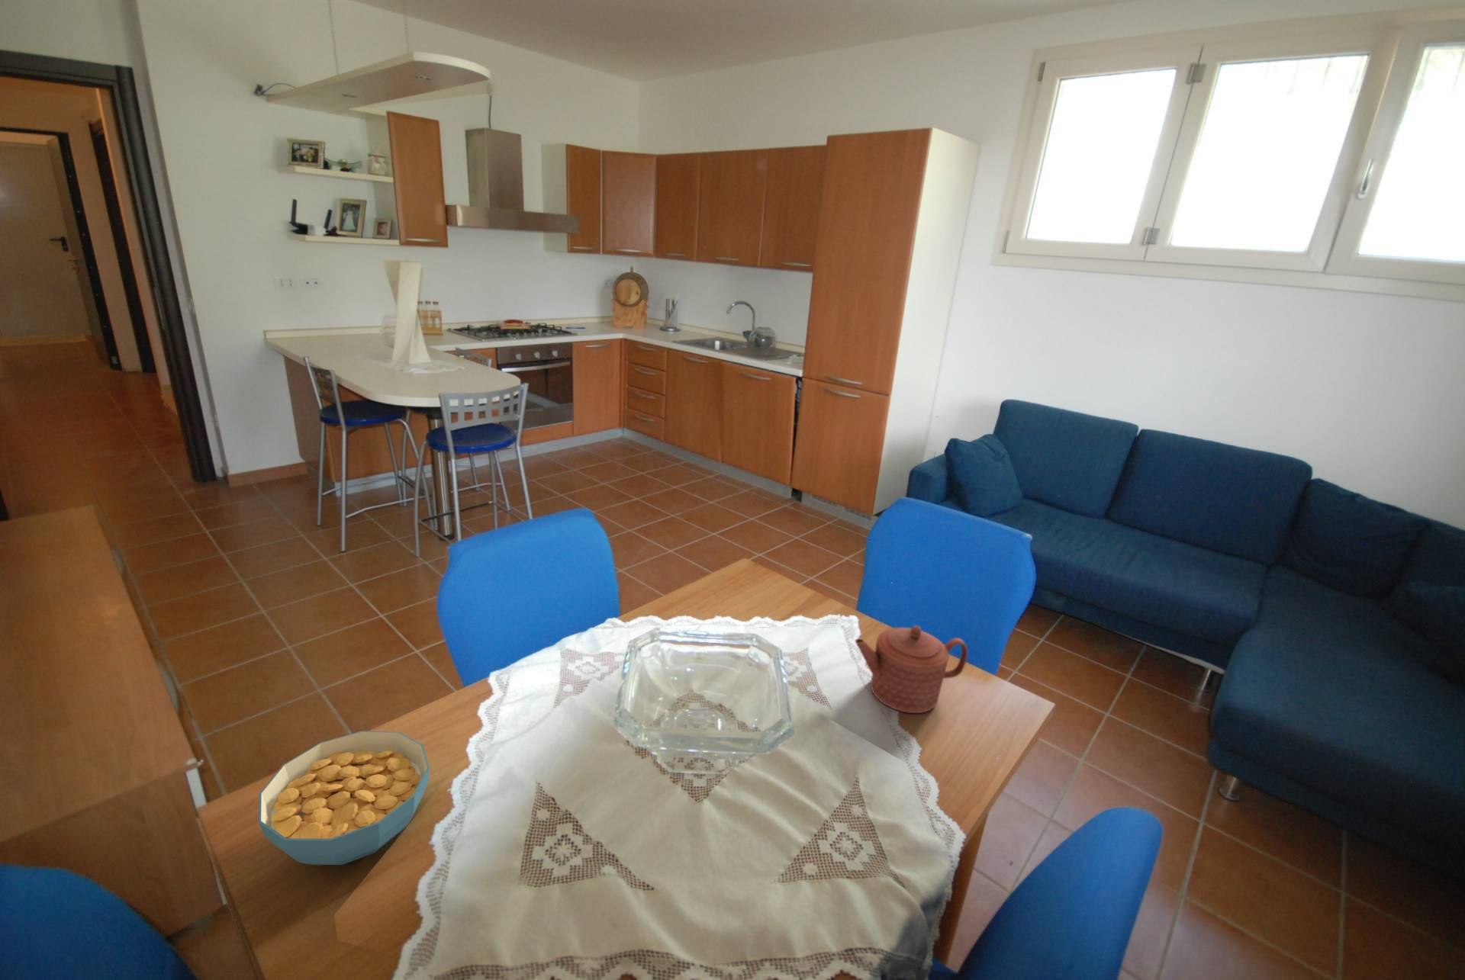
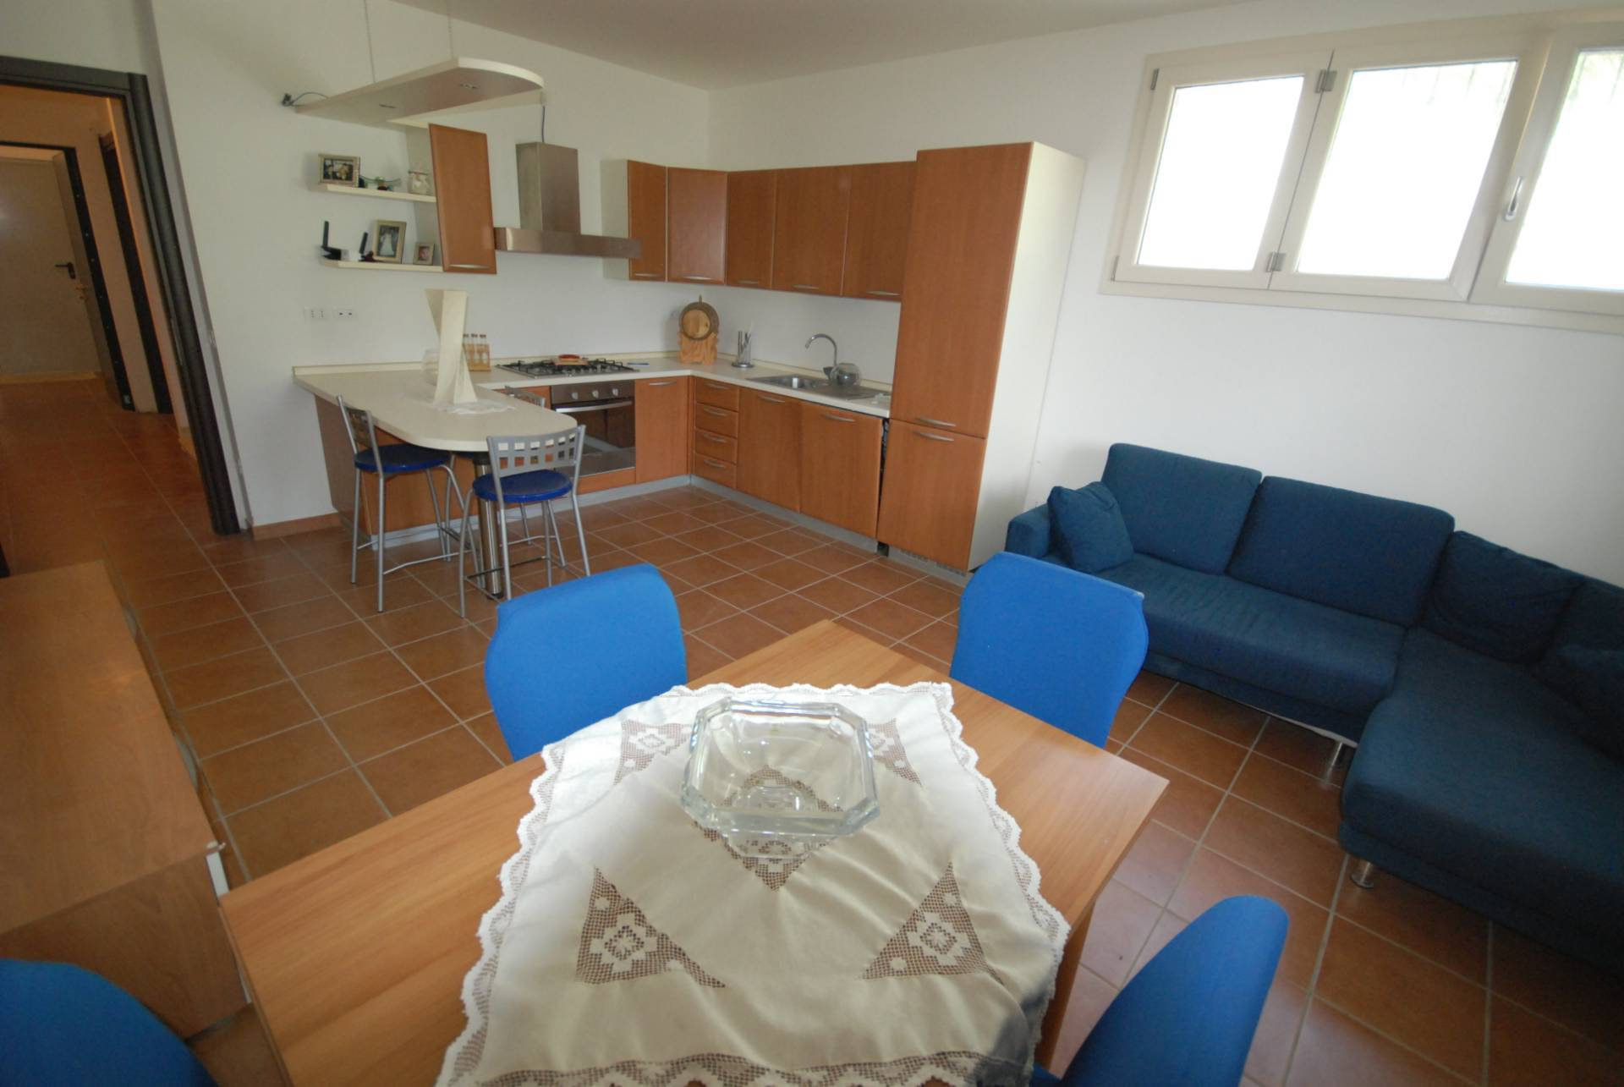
- teapot [853,625,968,714]
- cereal bowl [258,731,430,865]
